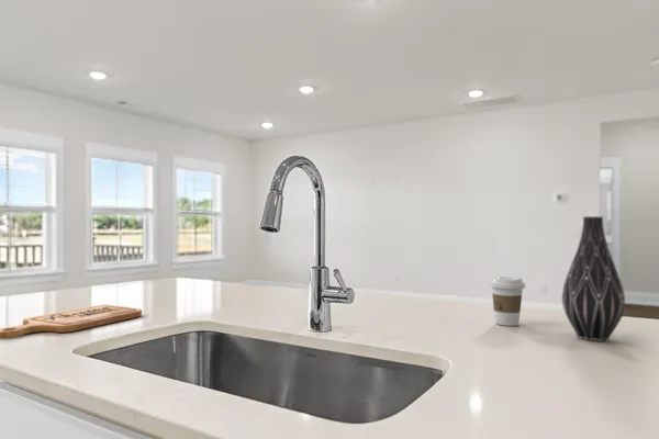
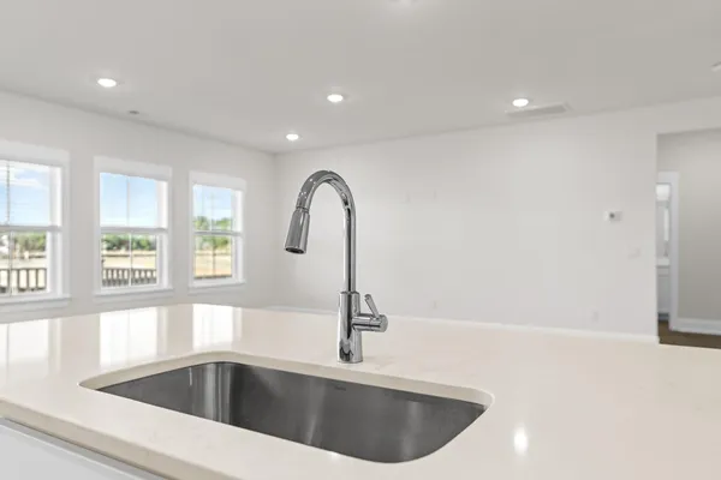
- coffee cup [489,275,526,327]
- cutting board [0,304,143,340]
- vase [561,215,626,342]
